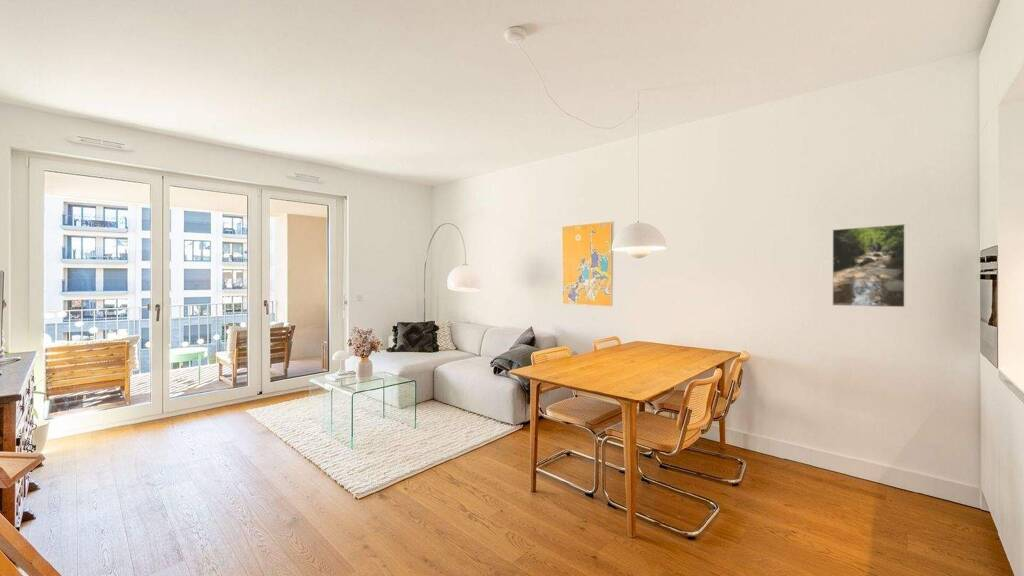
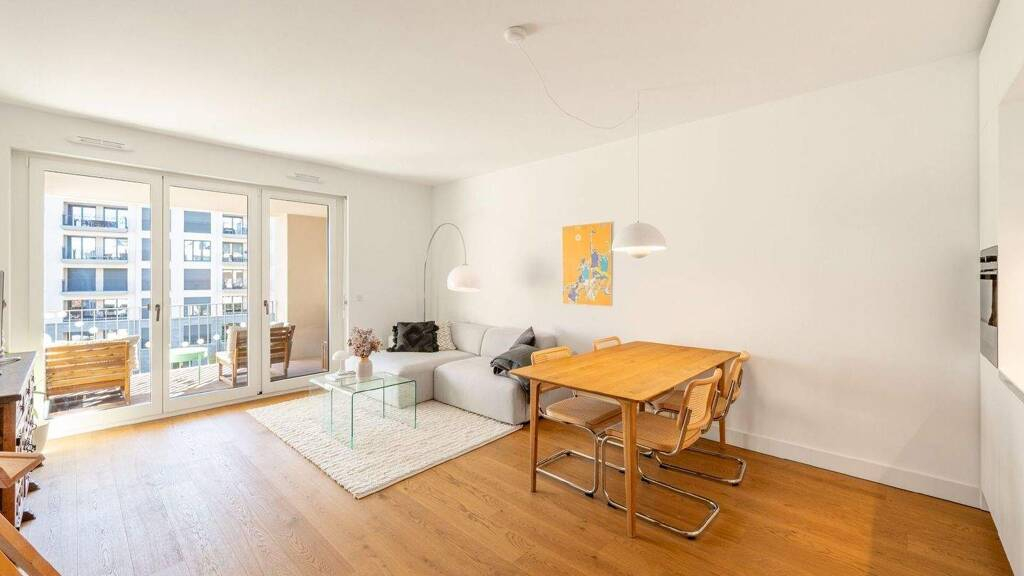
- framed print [831,223,906,308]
